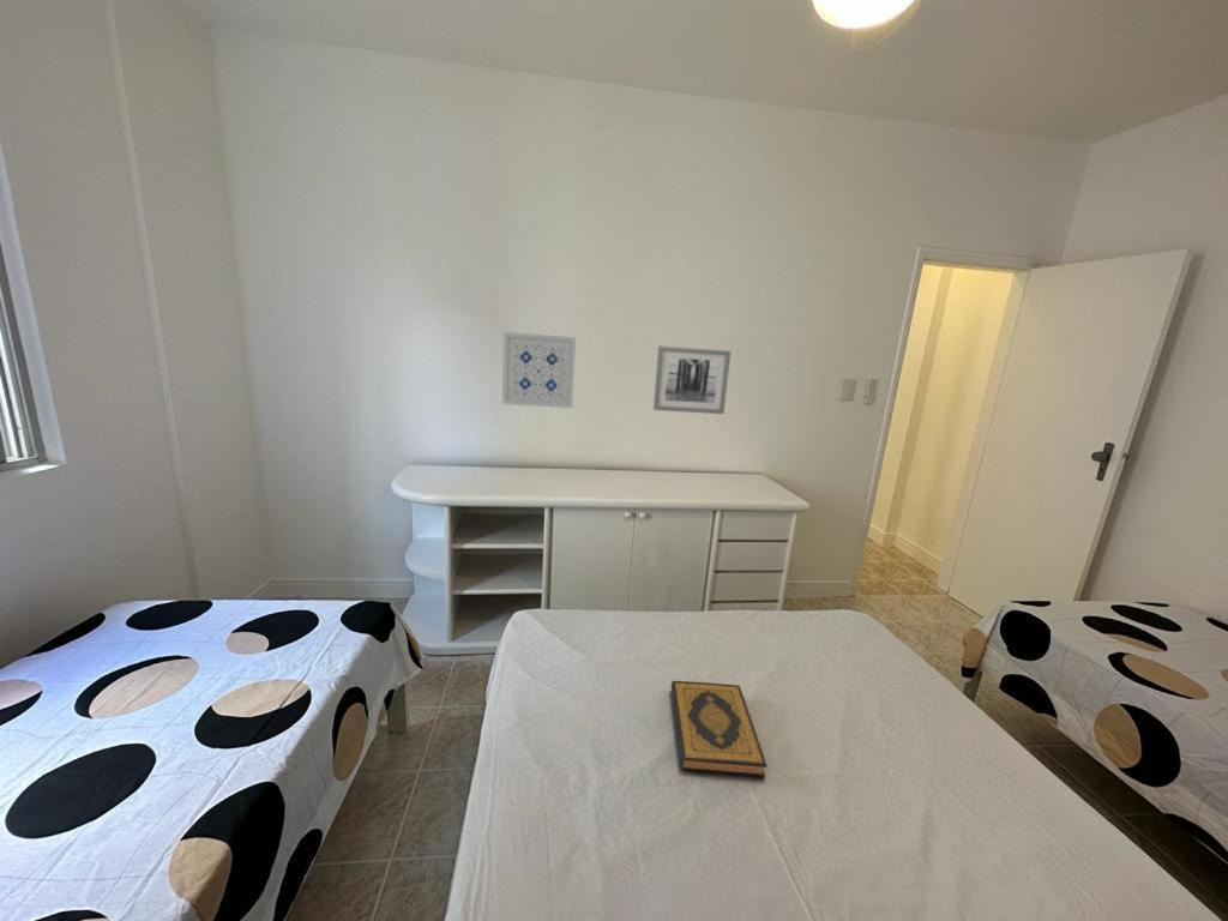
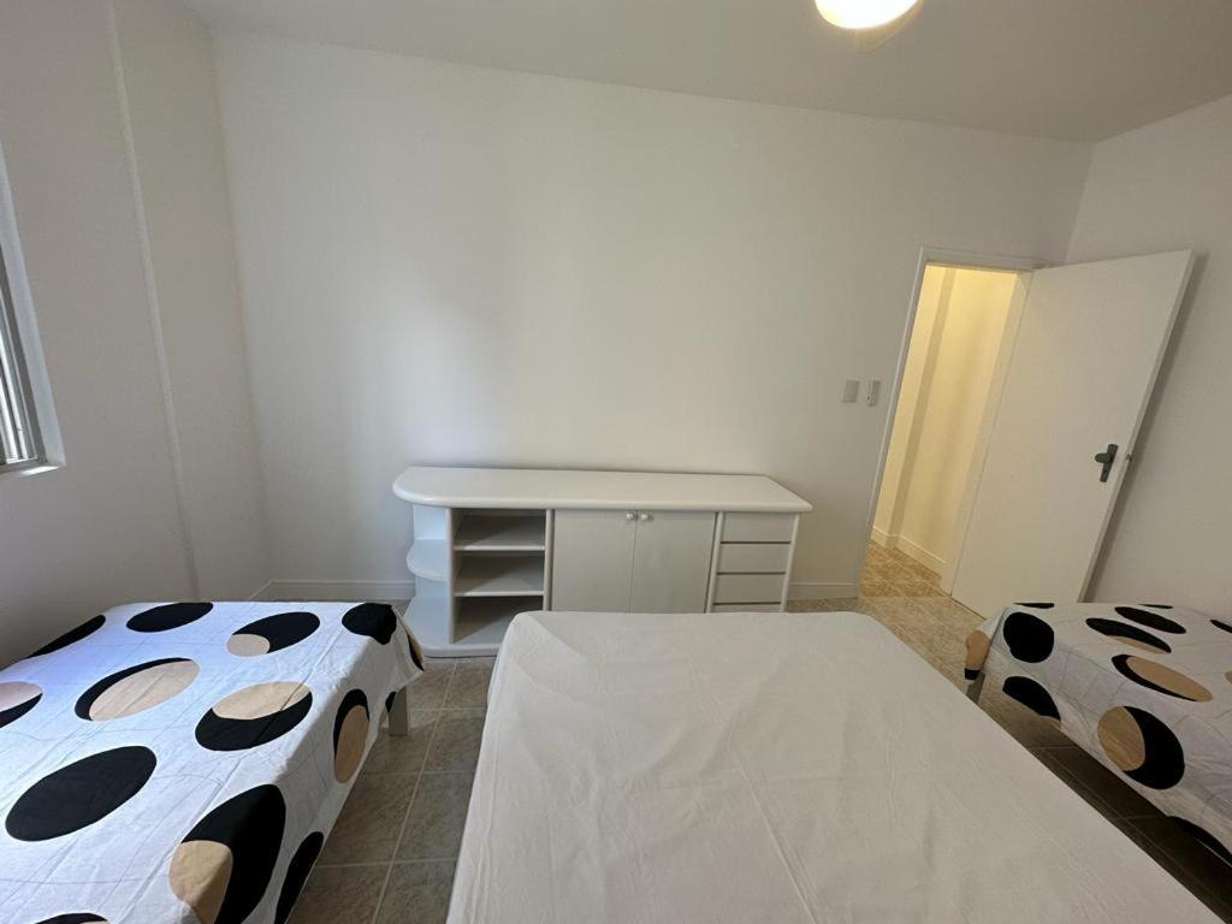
- hardback book [670,680,768,779]
- wall art [501,331,577,409]
- wall art [652,344,732,415]
